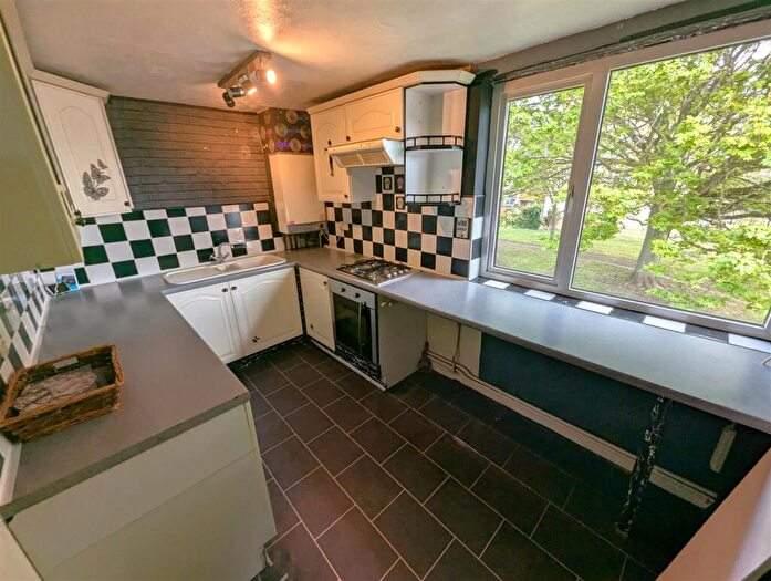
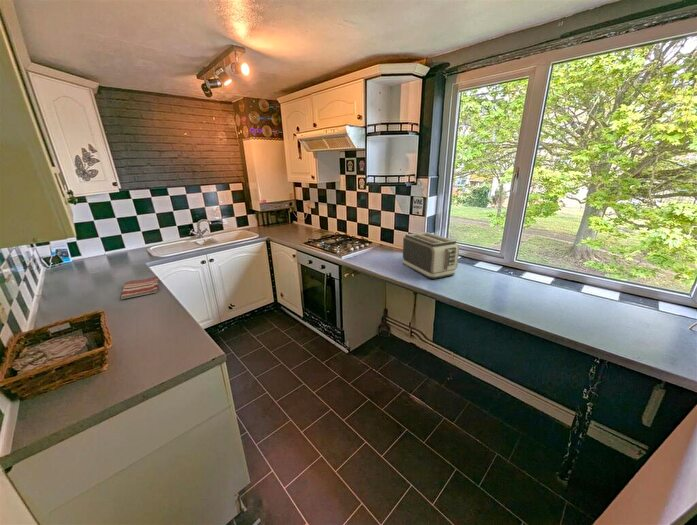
+ toaster [402,231,460,280]
+ dish towel [120,275,160,300]
